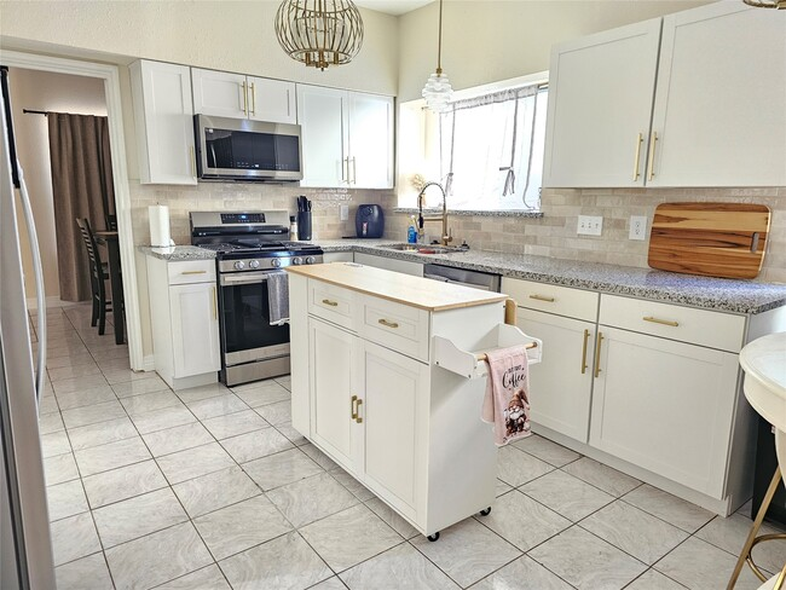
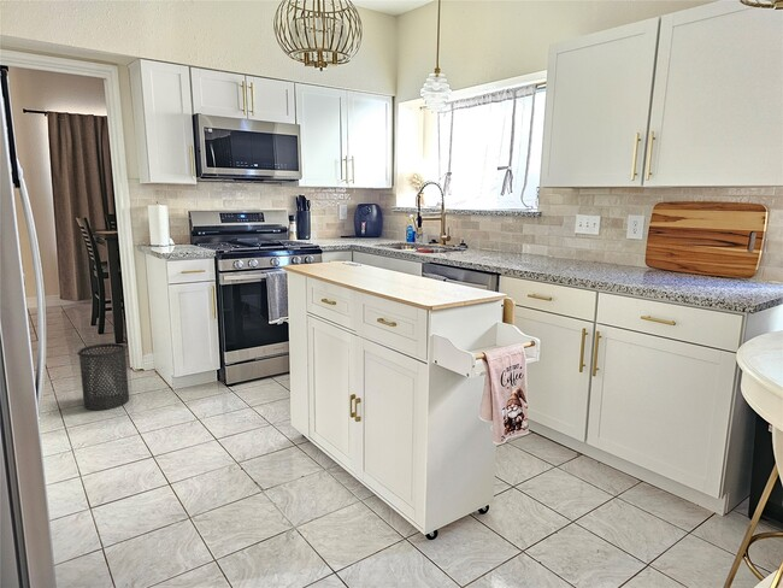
+ trash can [76,342,130,411]
